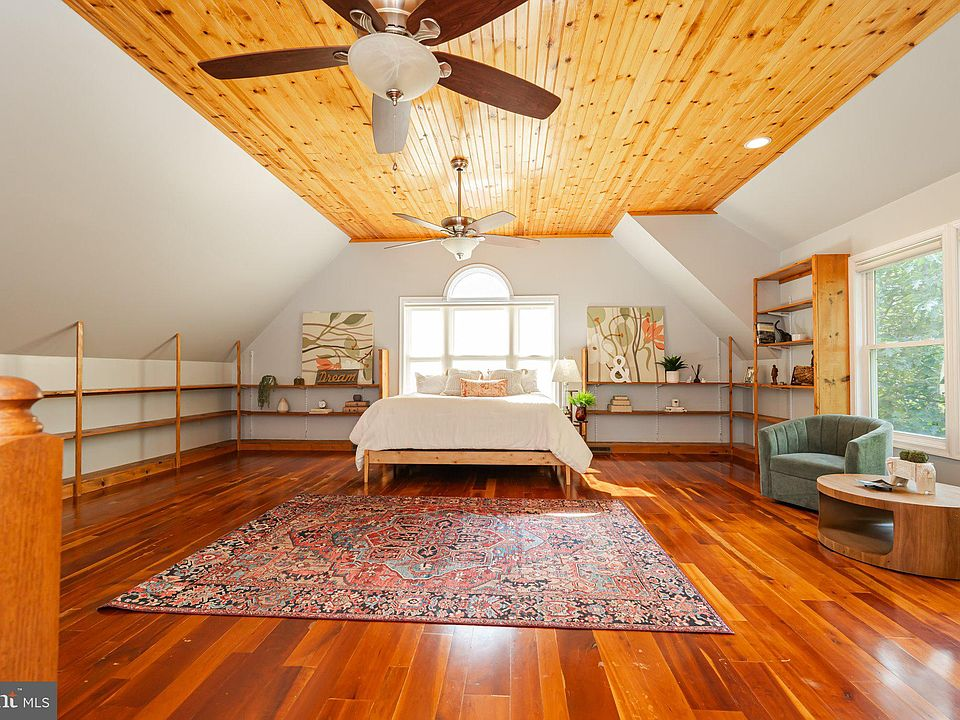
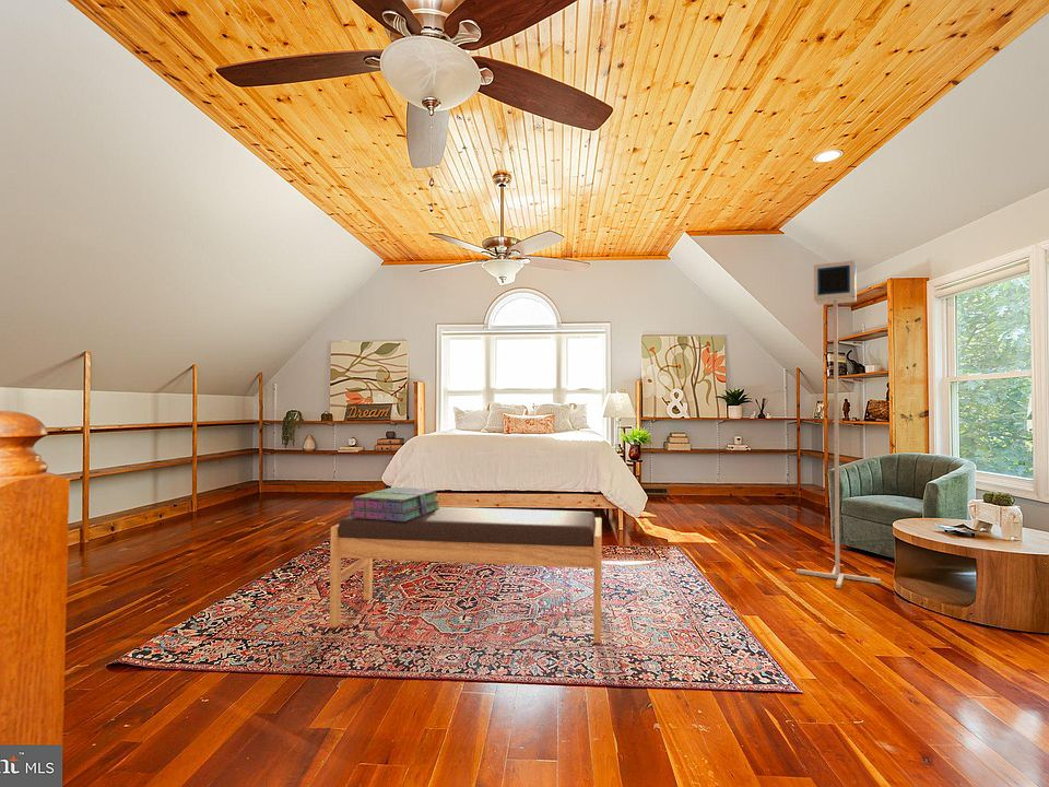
+ stack of books [349,486,441,521]
+ bench [329,506,603,644]
+ floor lamp [795,259,882,589]
